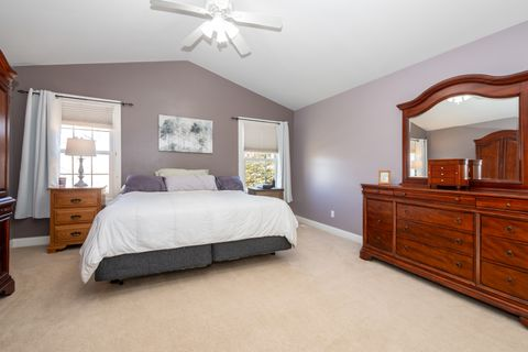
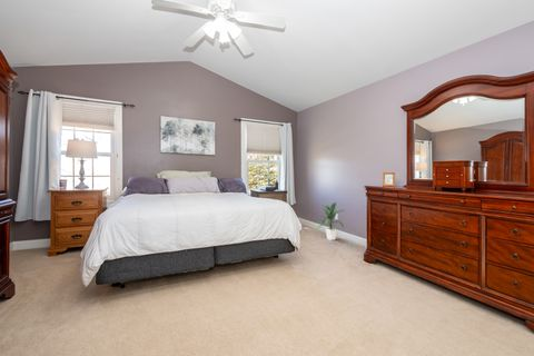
+ indoor plant [316,201,346,241]
